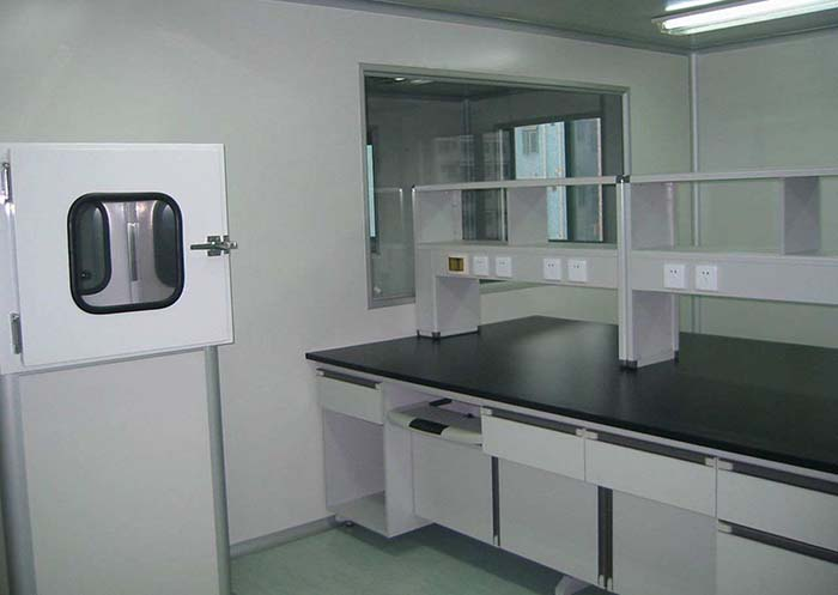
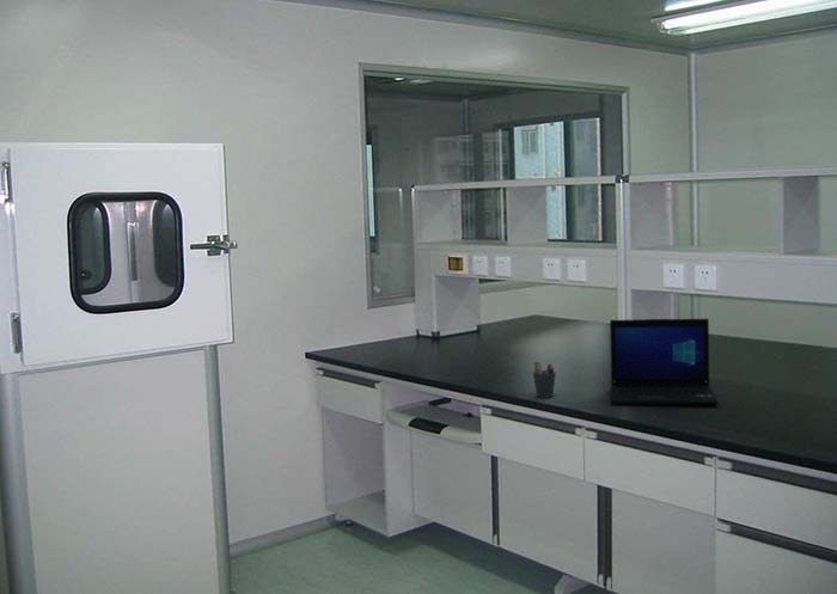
+ laptop [609,318,719,405]
+ pen holder [532,361,557,399]
